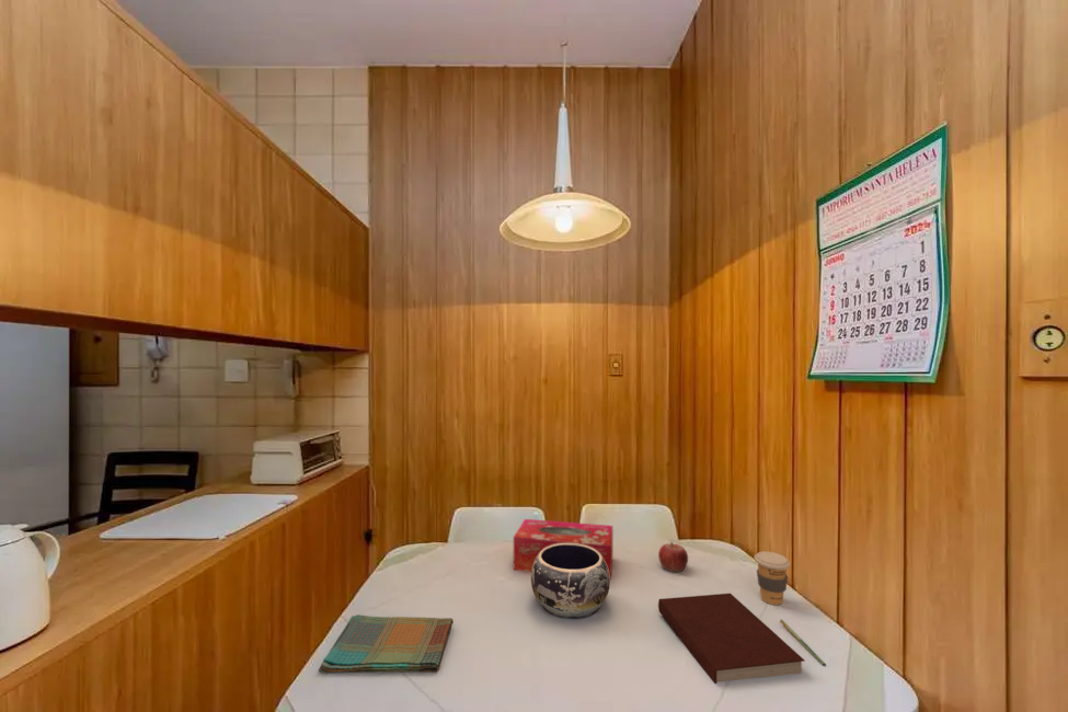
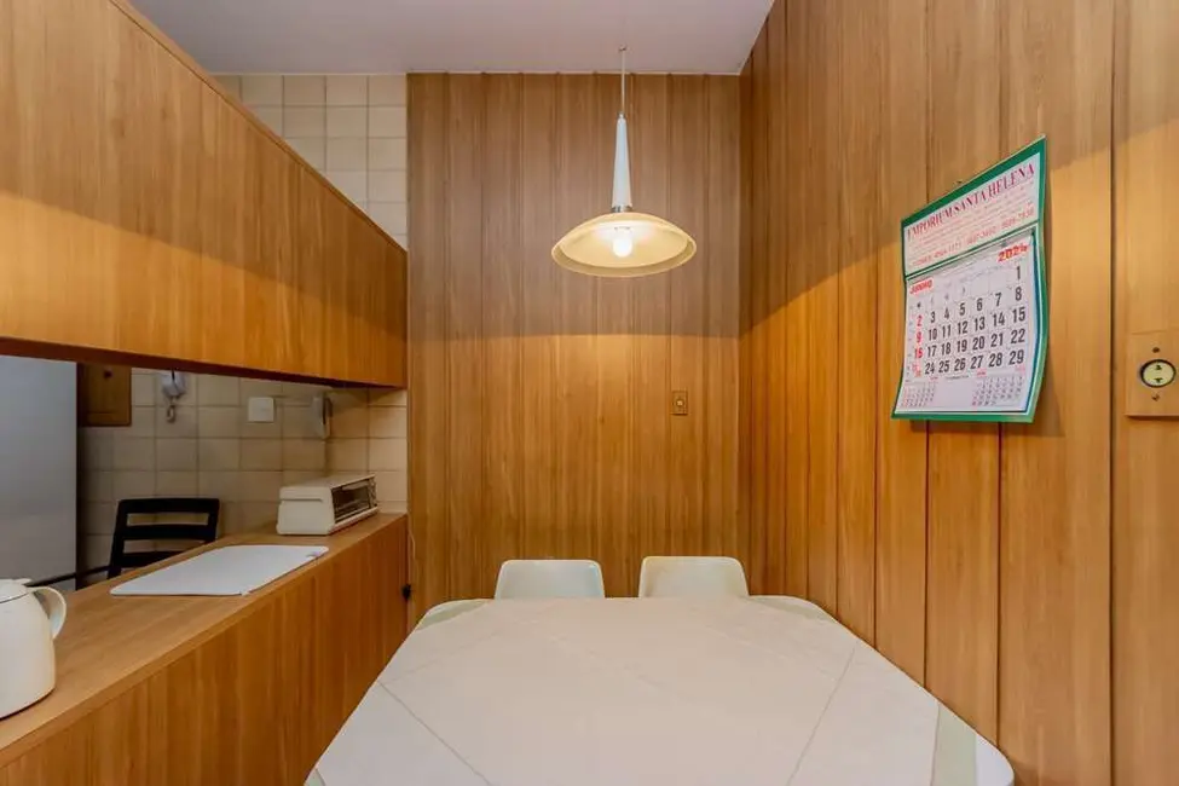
- tissue box [513,518,613,581]
- pen [779,619,827,667]
- dish towel [318,613,455,674]
- decorative bowl [530,543,611,620]
- fruit [657,541,689,573]
- coffee cup [753,551,791,606]
- notebook [657,593,806,685]
